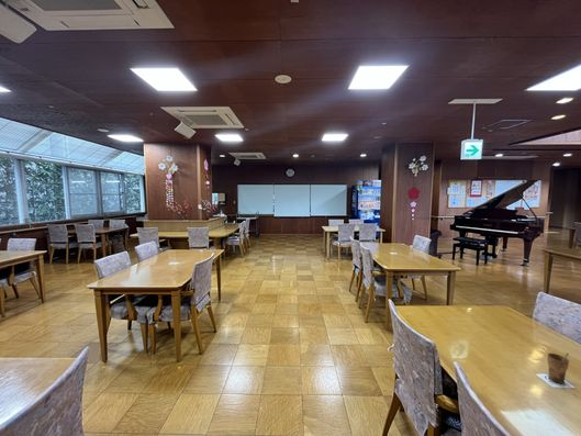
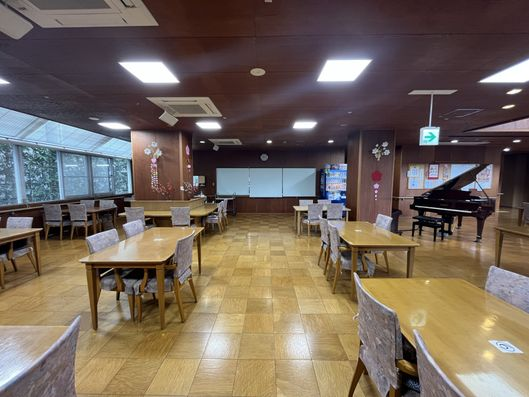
- cup [546,351,570,384]
